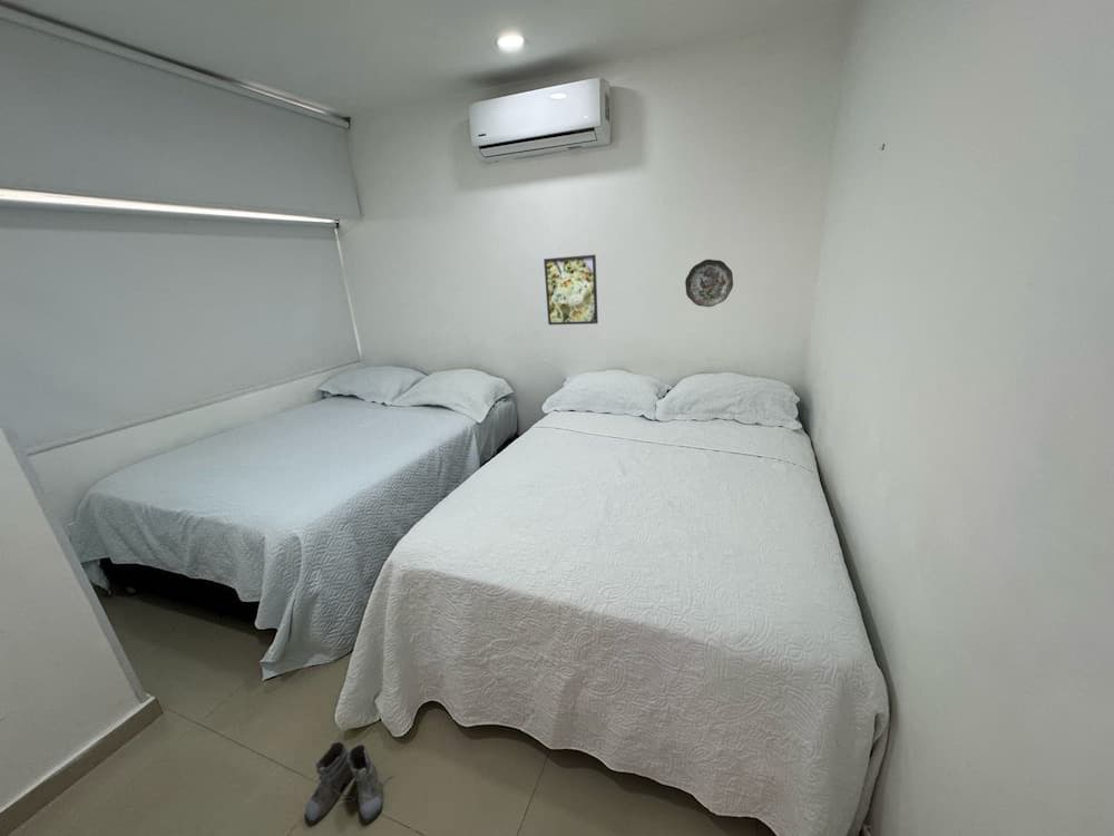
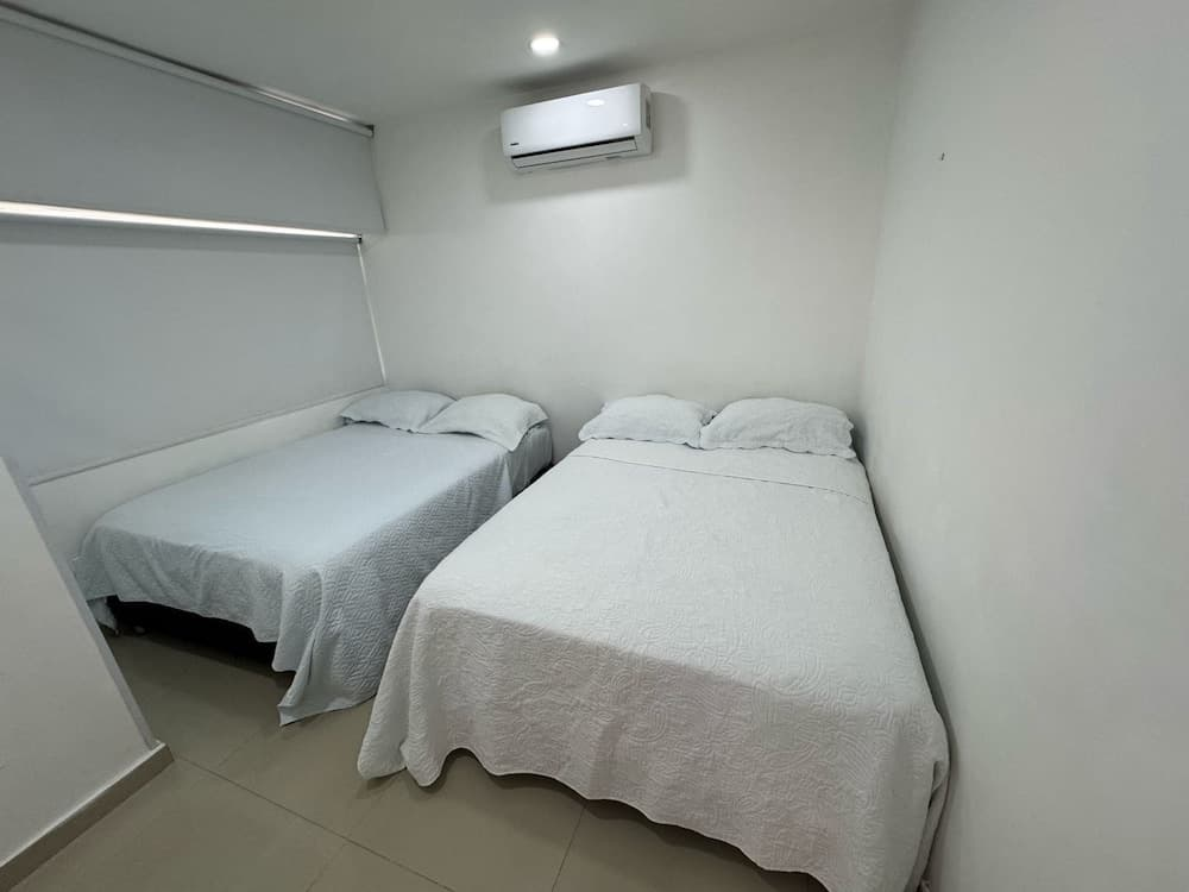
- boots [304,740,394,825]
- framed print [543,253,599,325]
- decorative plate [684,259,734,308]
